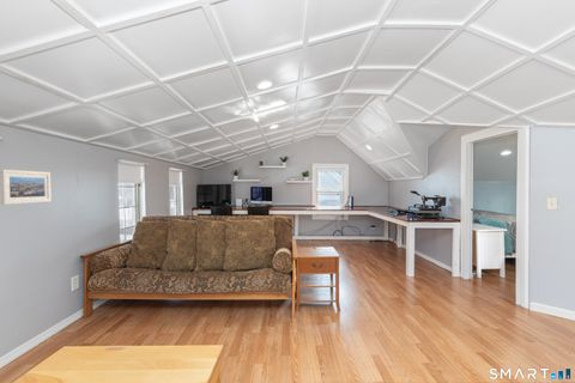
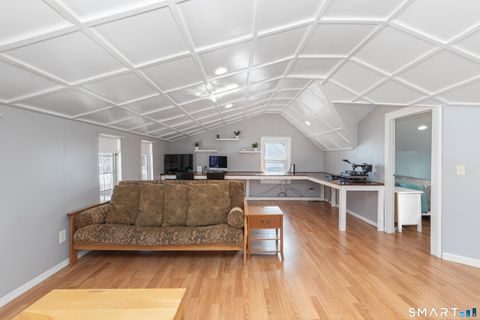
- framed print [0,169,52,206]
